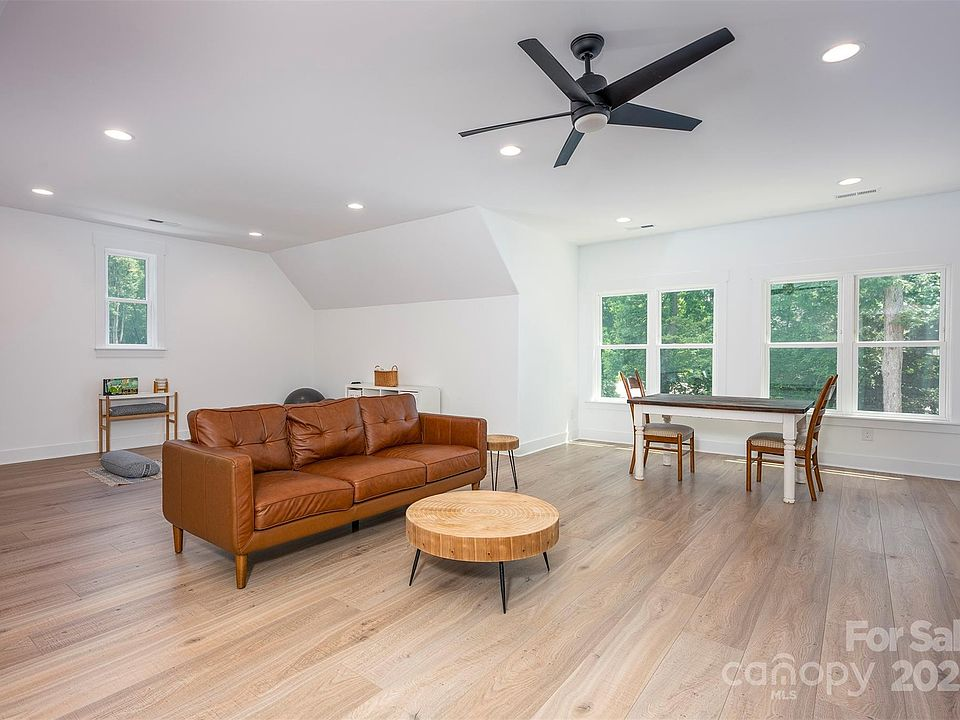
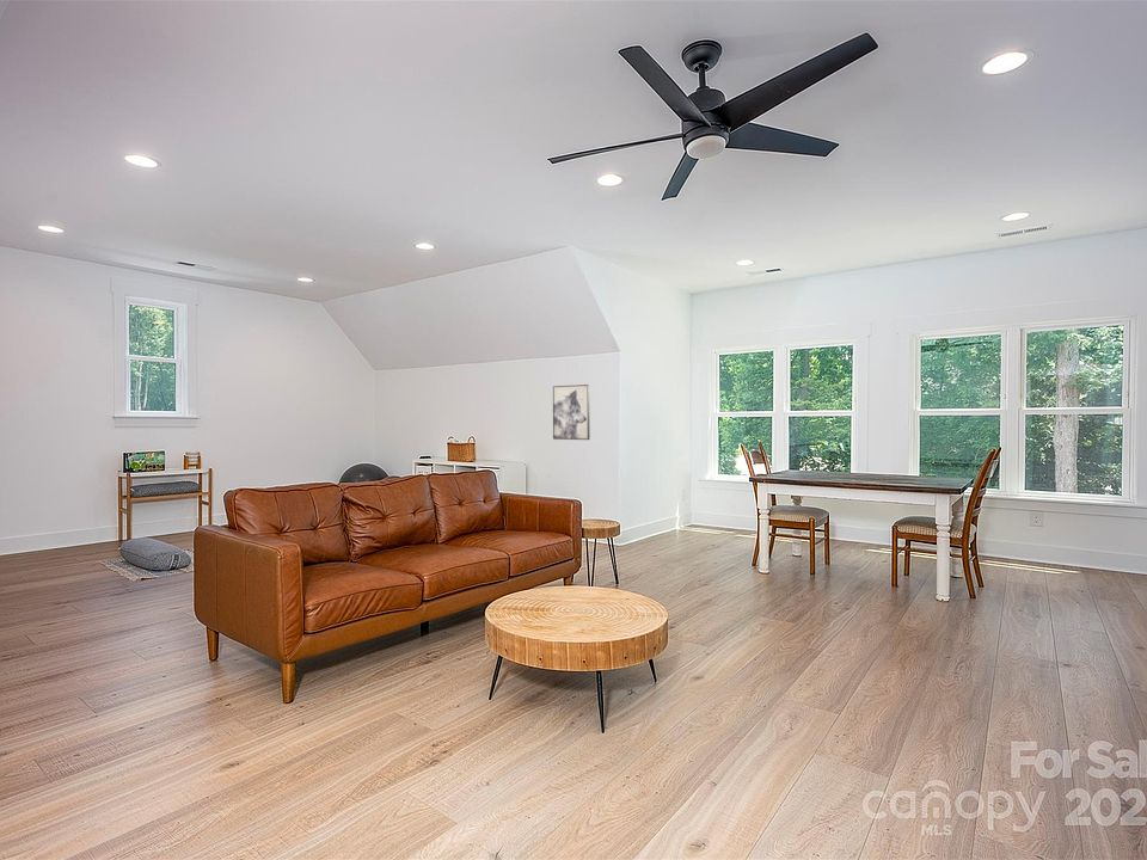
+ wall art [552,383,591,441]
